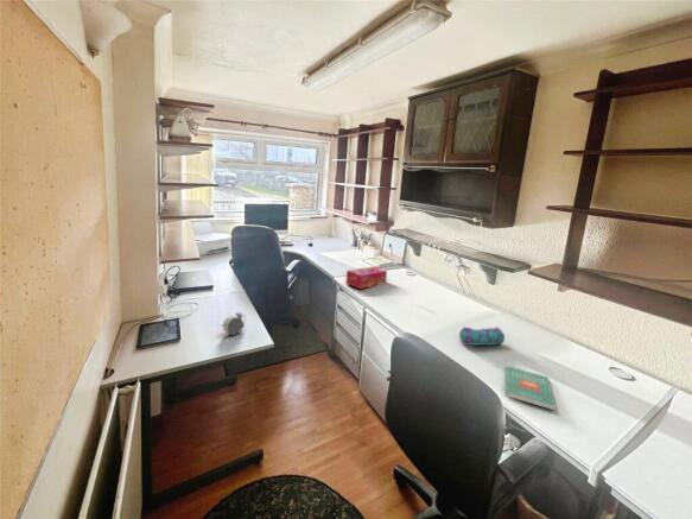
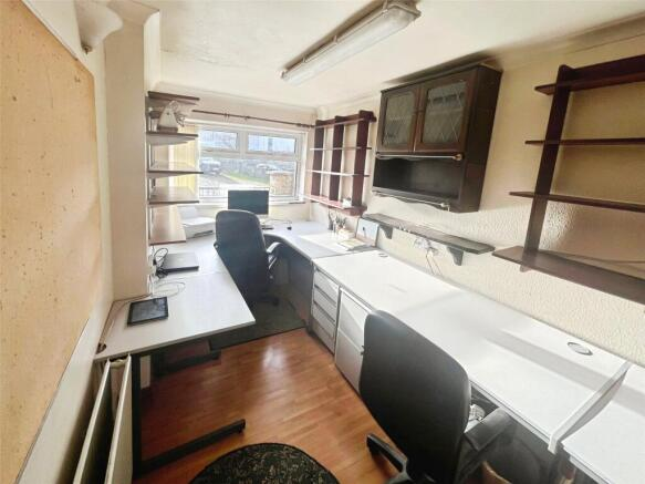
- alarm clock [220,311,247,337]
- tissue box [344,266,388,290]
- book [504,365,555,411]
- pencil case [458,325,506,347]
